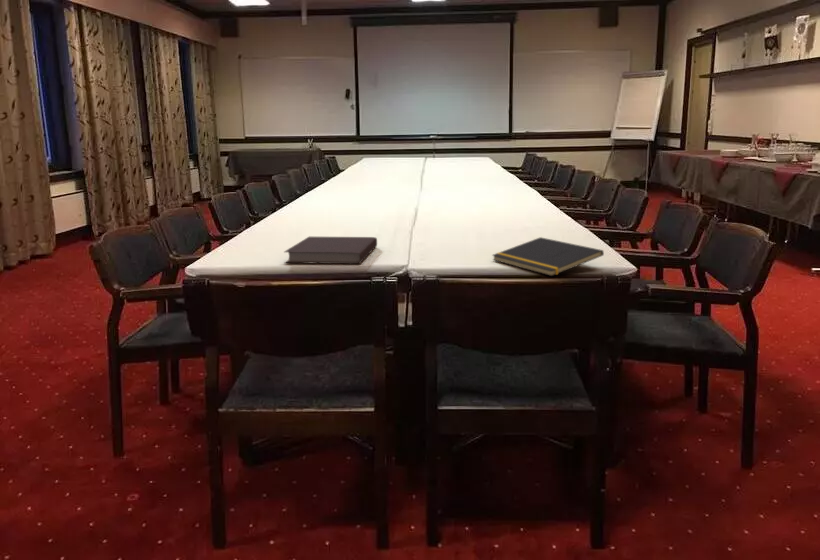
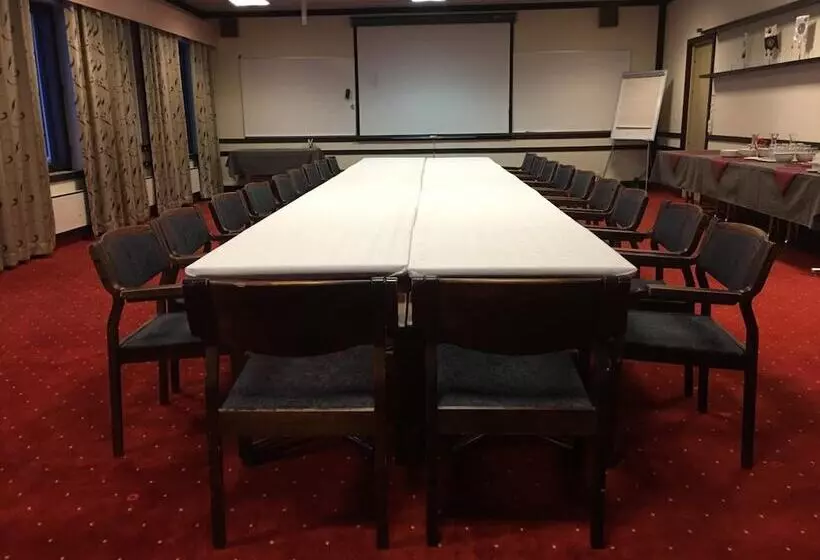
- notepad [491,236,605,277]
- notebook [283,236,378,265]
